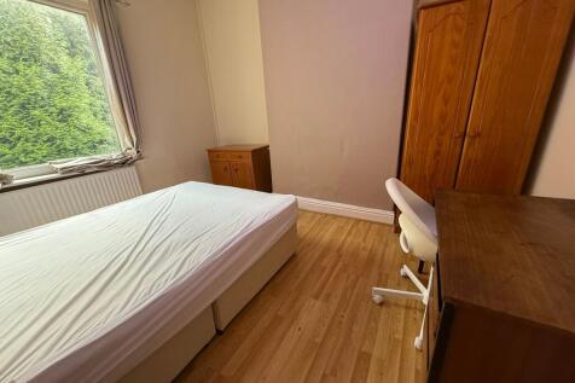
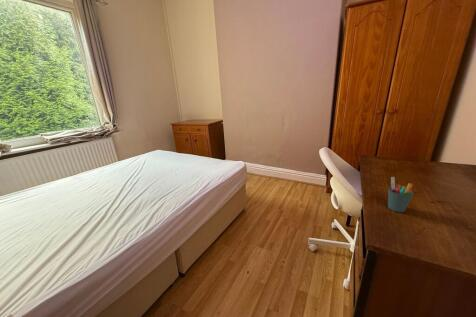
+ pen holder [387,176,414,213]
